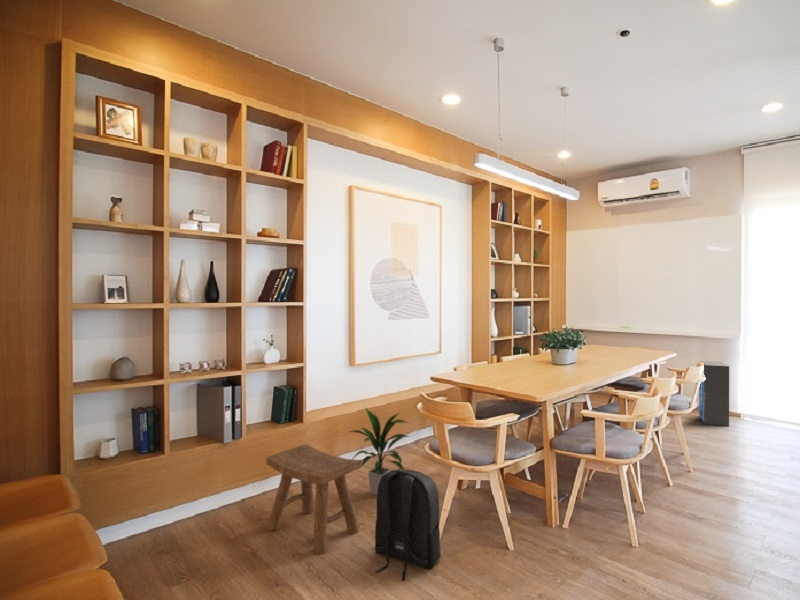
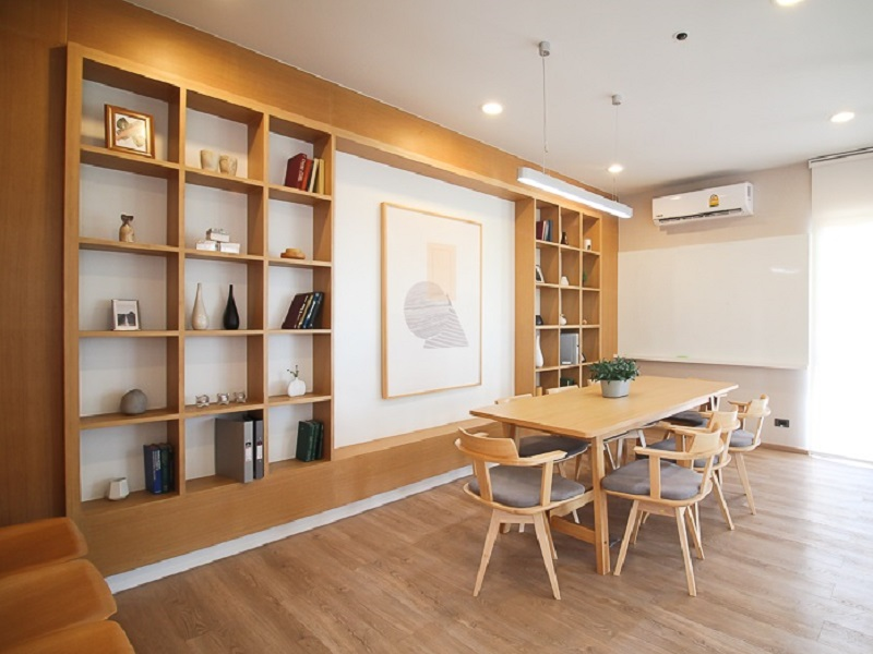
- air purifier [698,360,730,427]
- stool [265,443,363,555]
- backpack [374,467,442,582]
- indoor plant [348,406,411,496]
